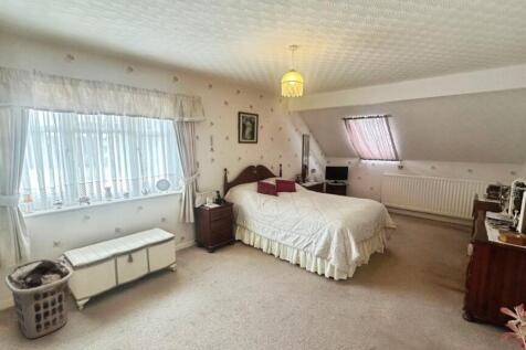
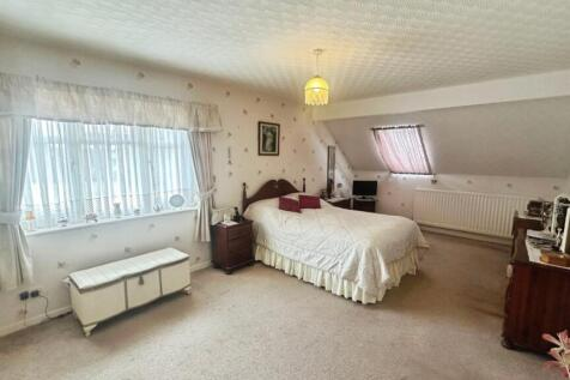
- clothes hamper [3,258,74,340]
